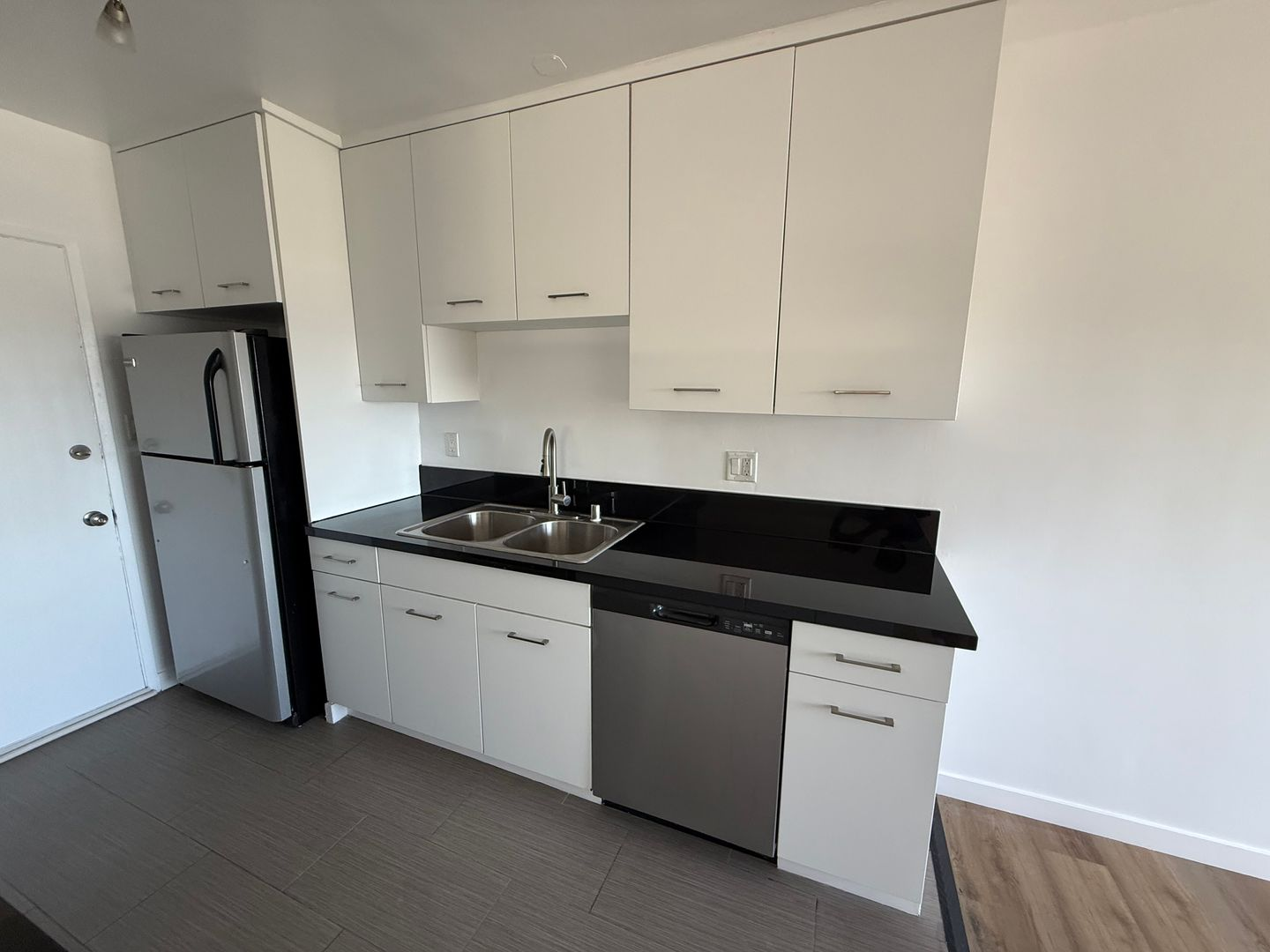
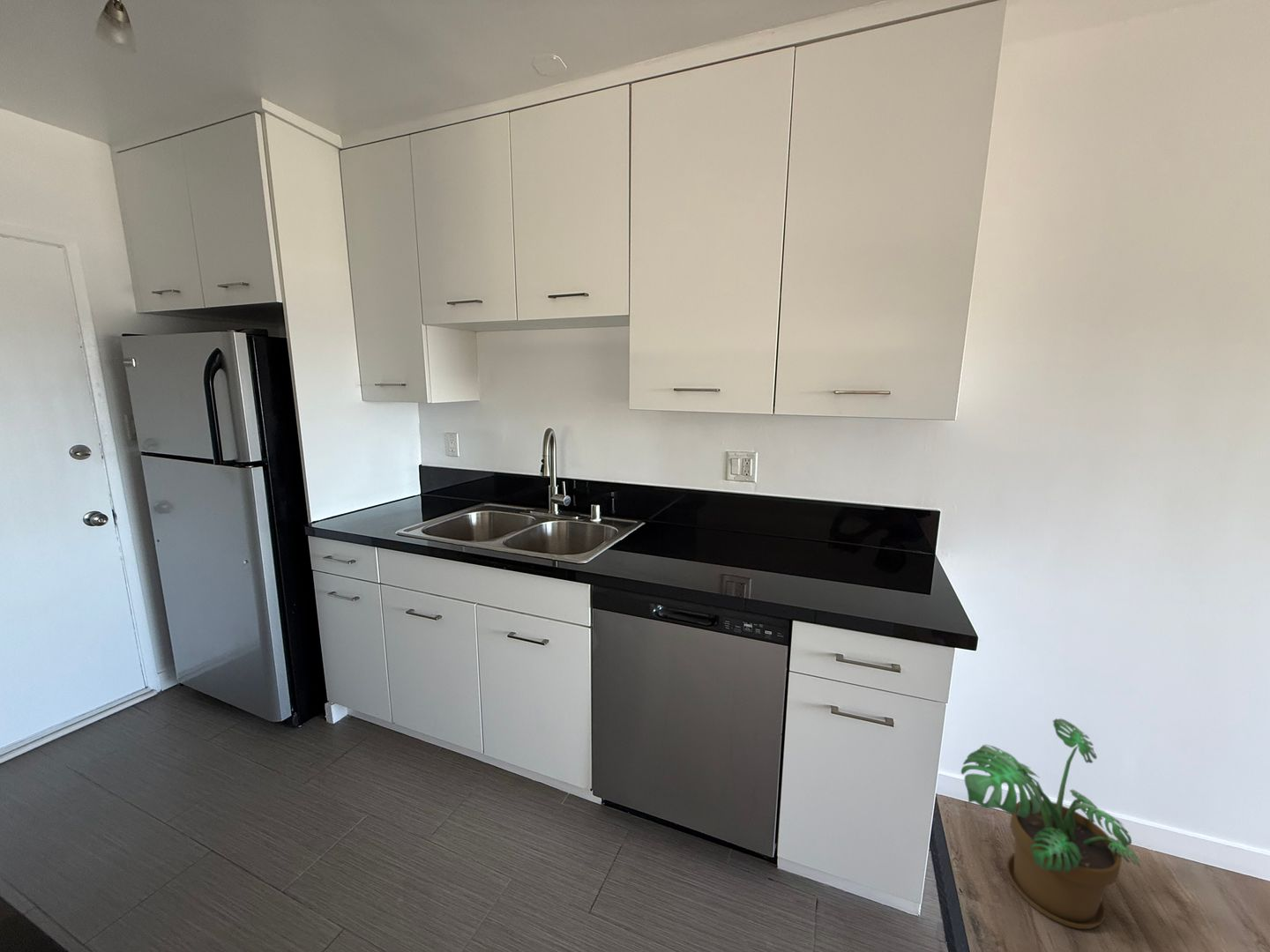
+ potted plant [960,718,1142,930]
